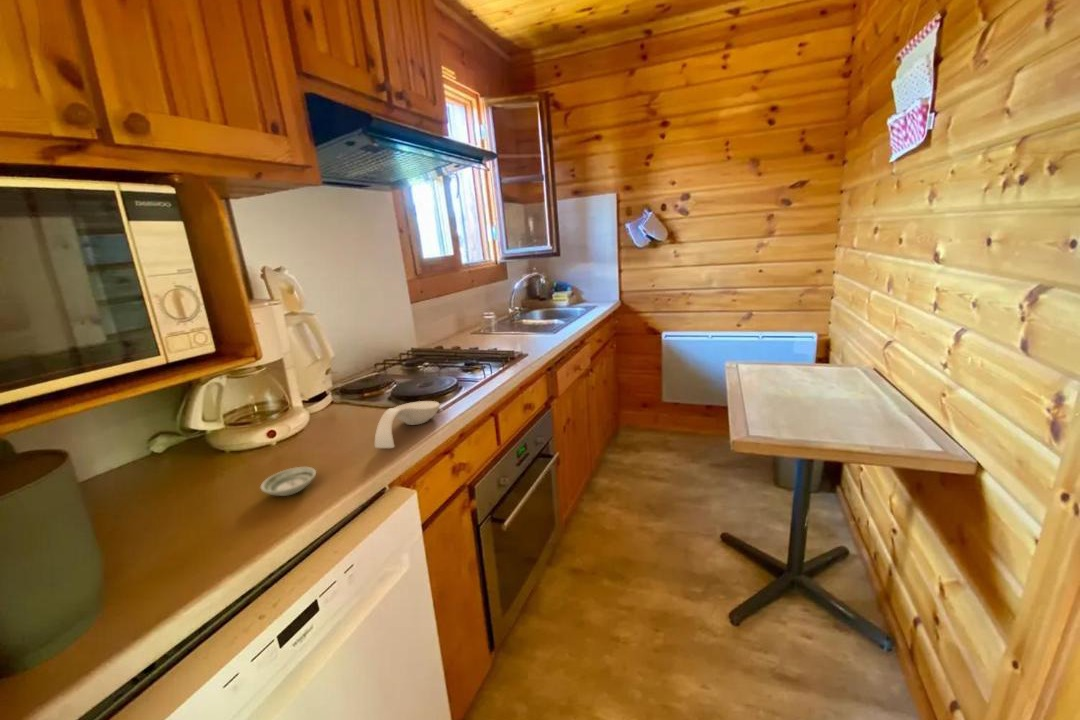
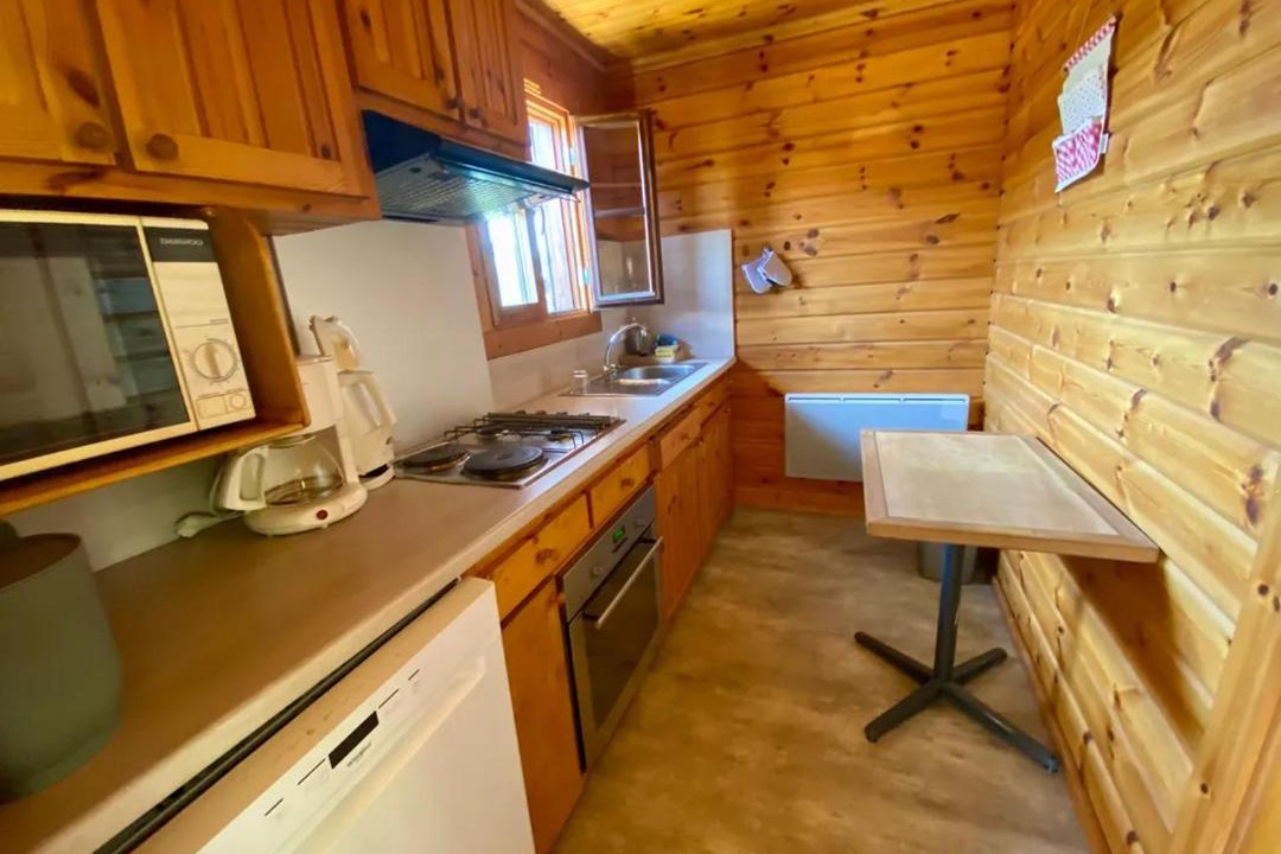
- saucer [259,466,317,497]
- spoon rest [374,400,441,449]
